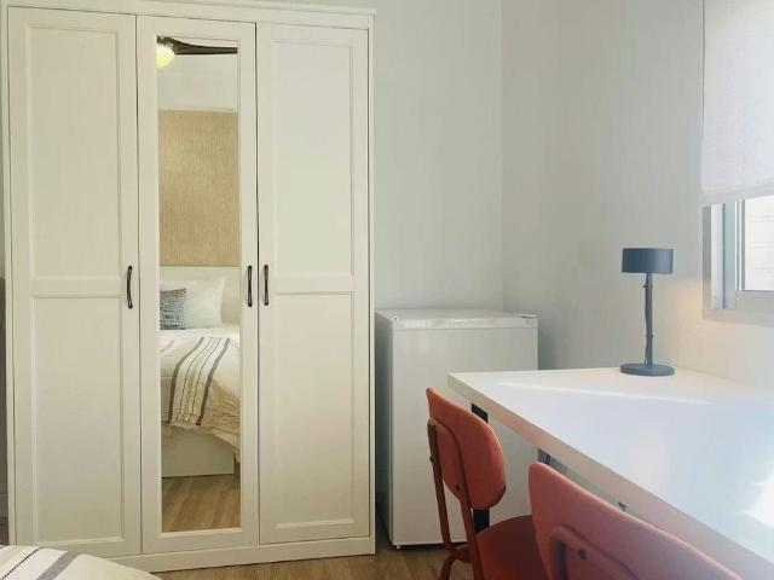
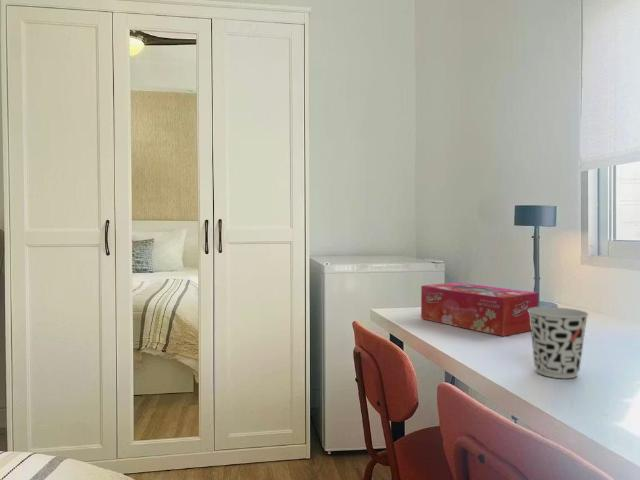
+ tissue box [420,281,539,337]
+ cup [528,306,590,379]
